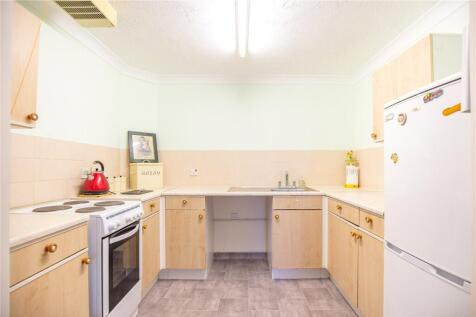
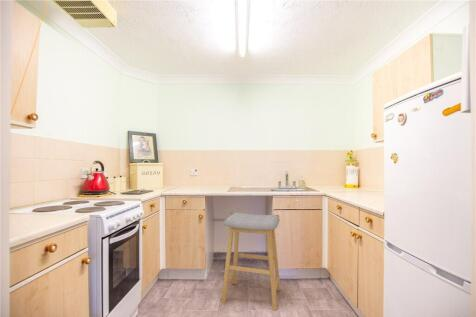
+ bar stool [220,211,282,312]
